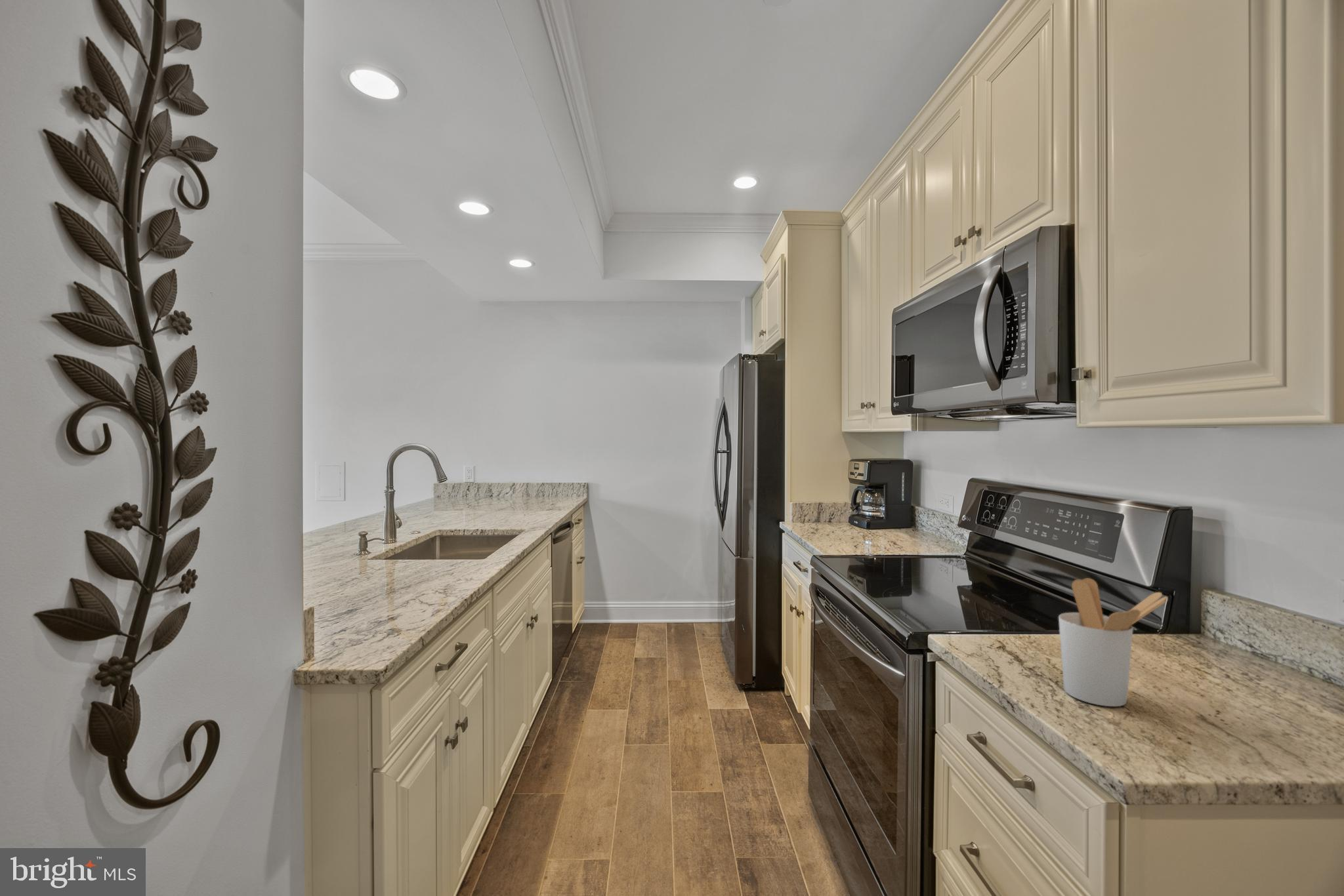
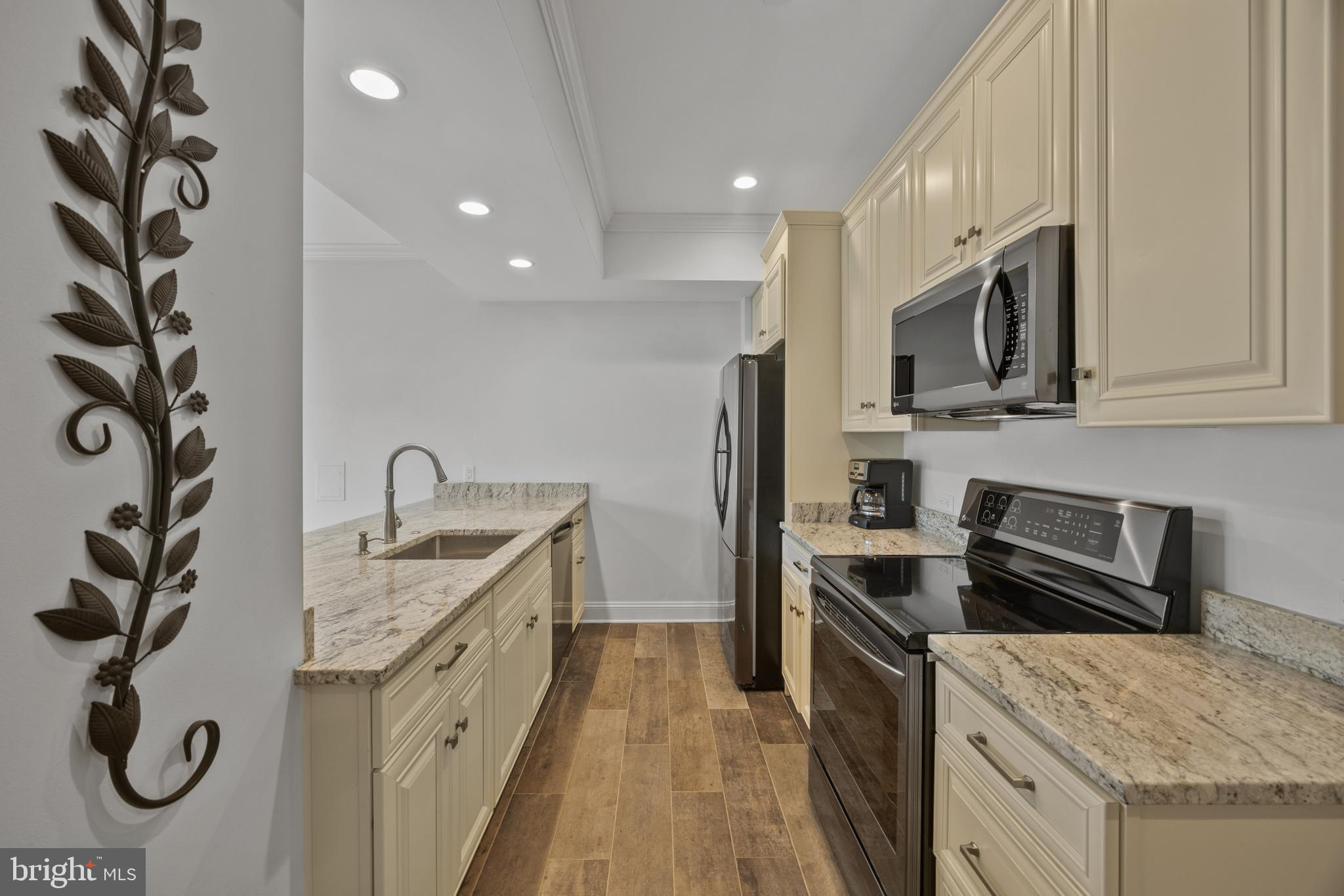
- utensil holder [1058,577,1169,707]
